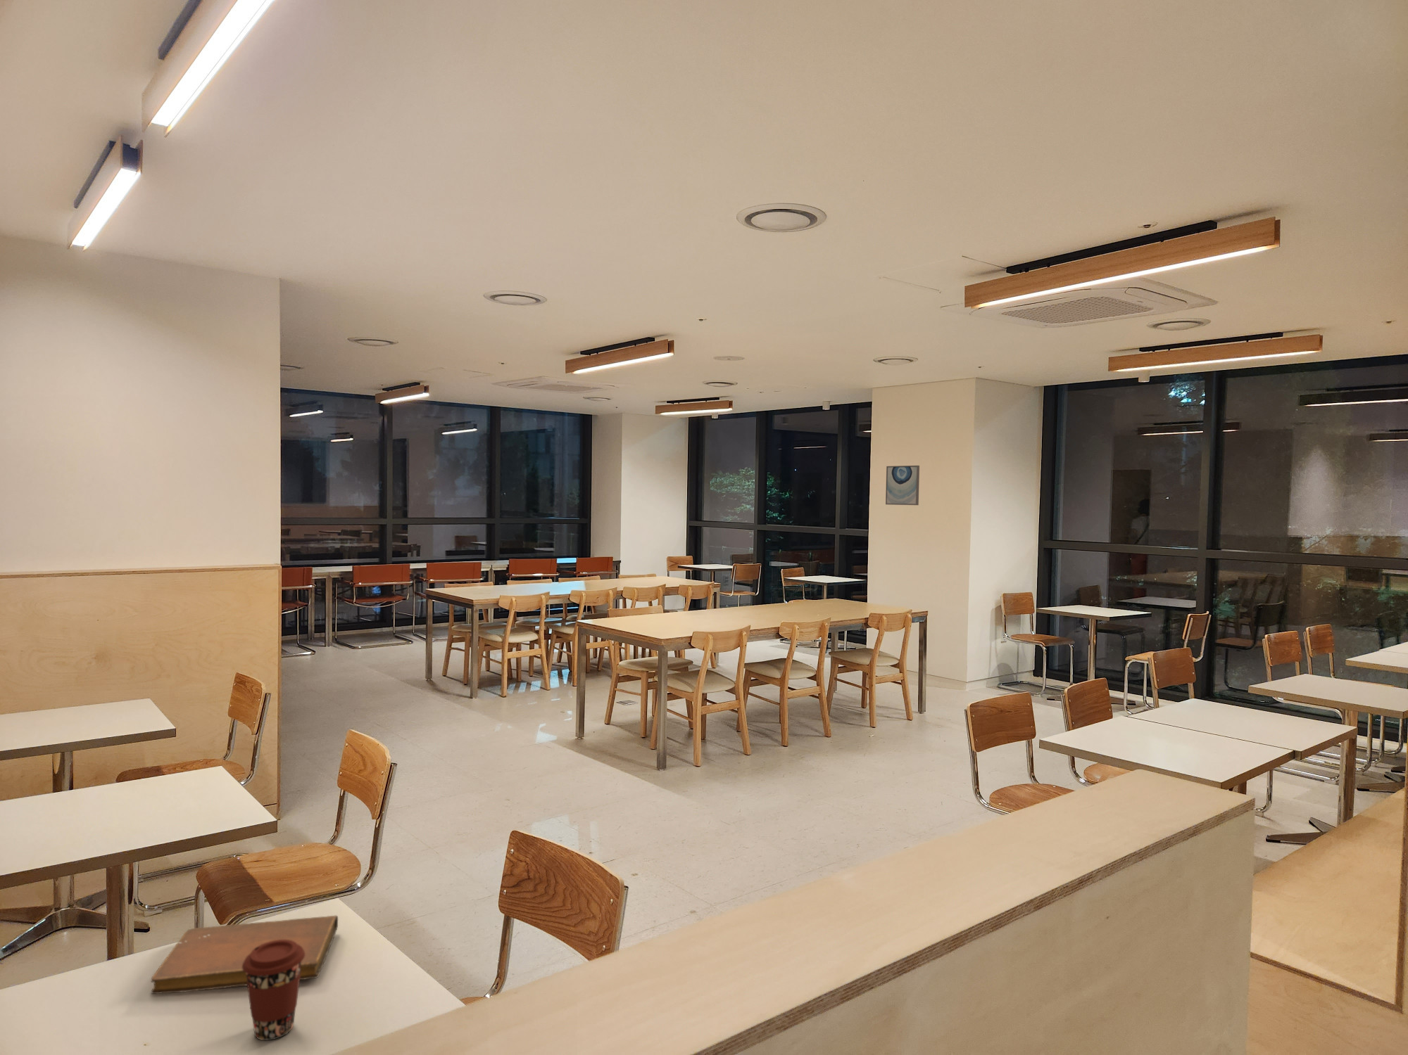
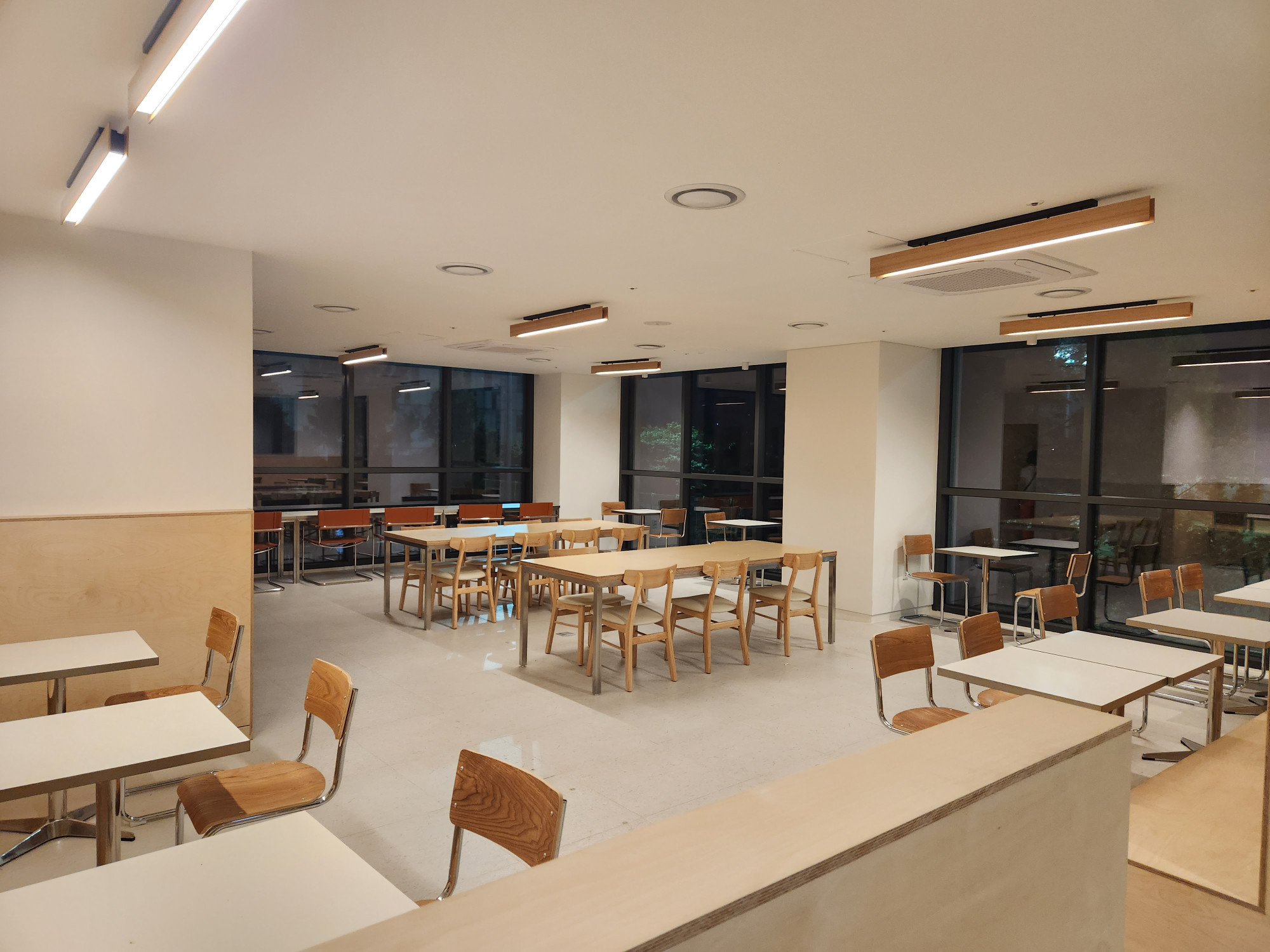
- notebook [151,915,338,994]
- wall art [885,465,920,505]
- coffee cup [242,940,305,1041]
